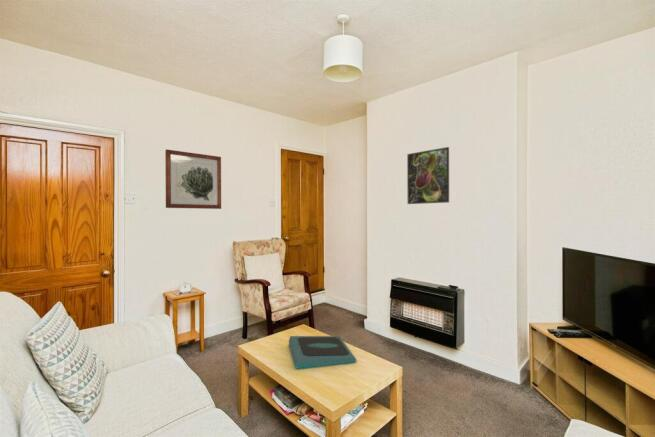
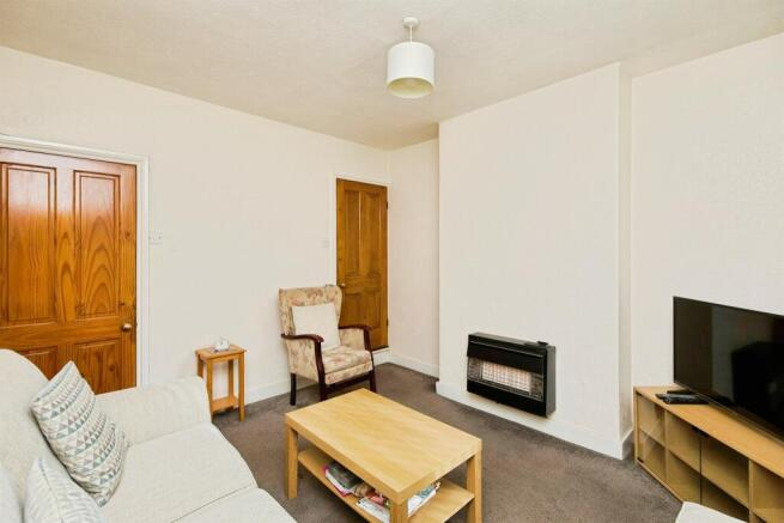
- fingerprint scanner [288,335,357,370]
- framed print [406,146,450,205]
- wall art [164,149,222,210]
